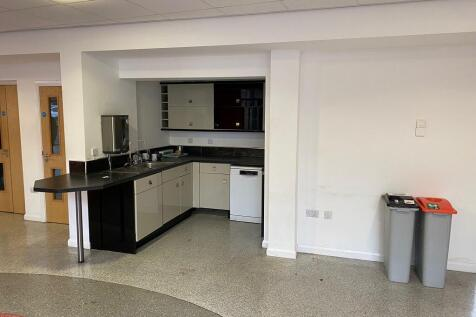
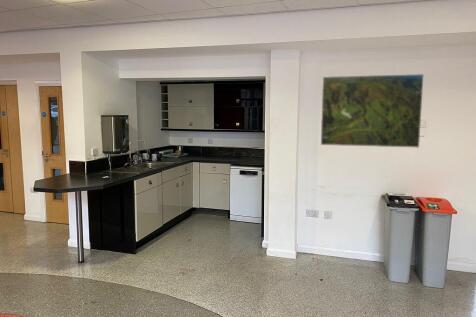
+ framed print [320,73,425,149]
